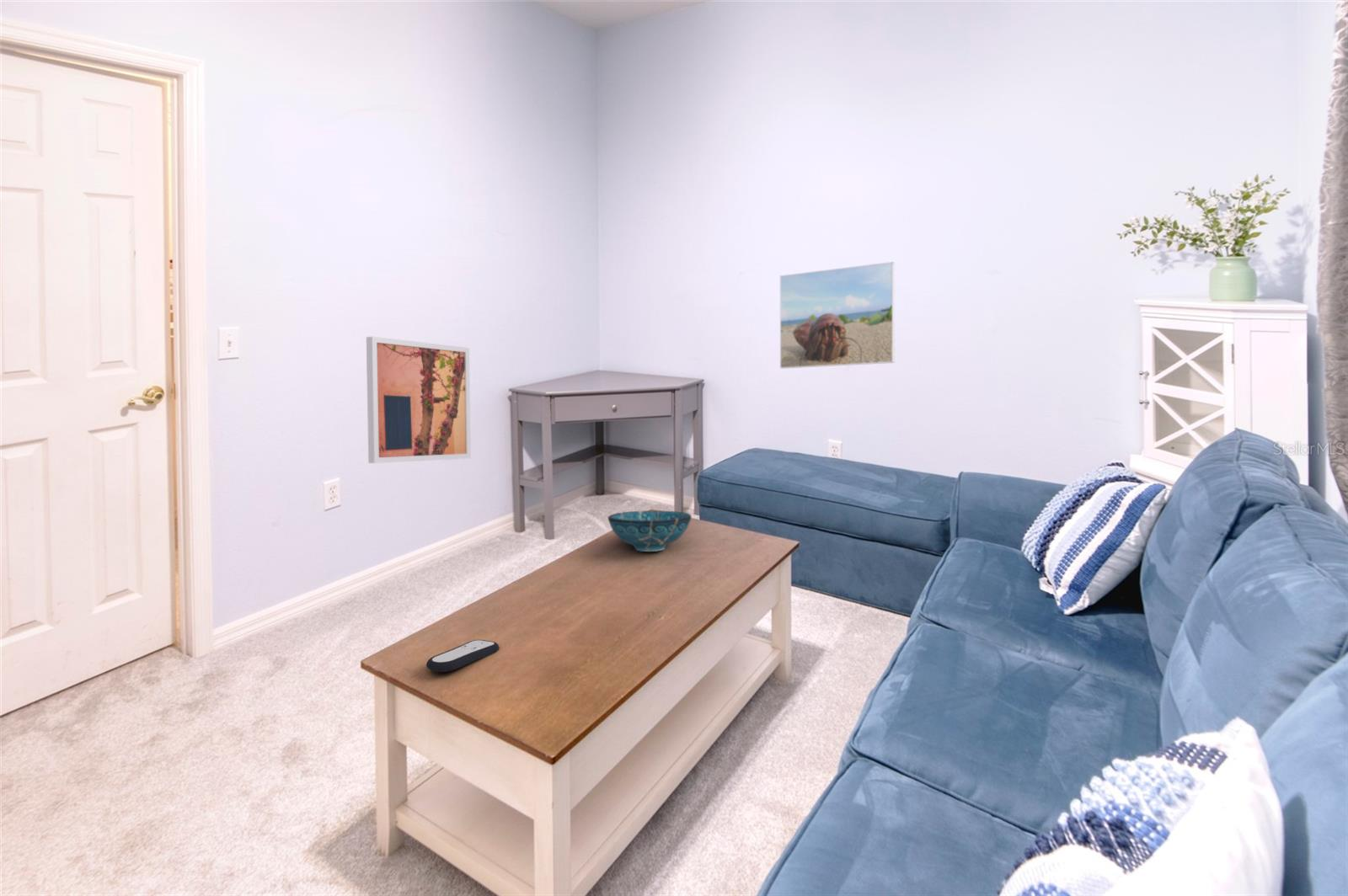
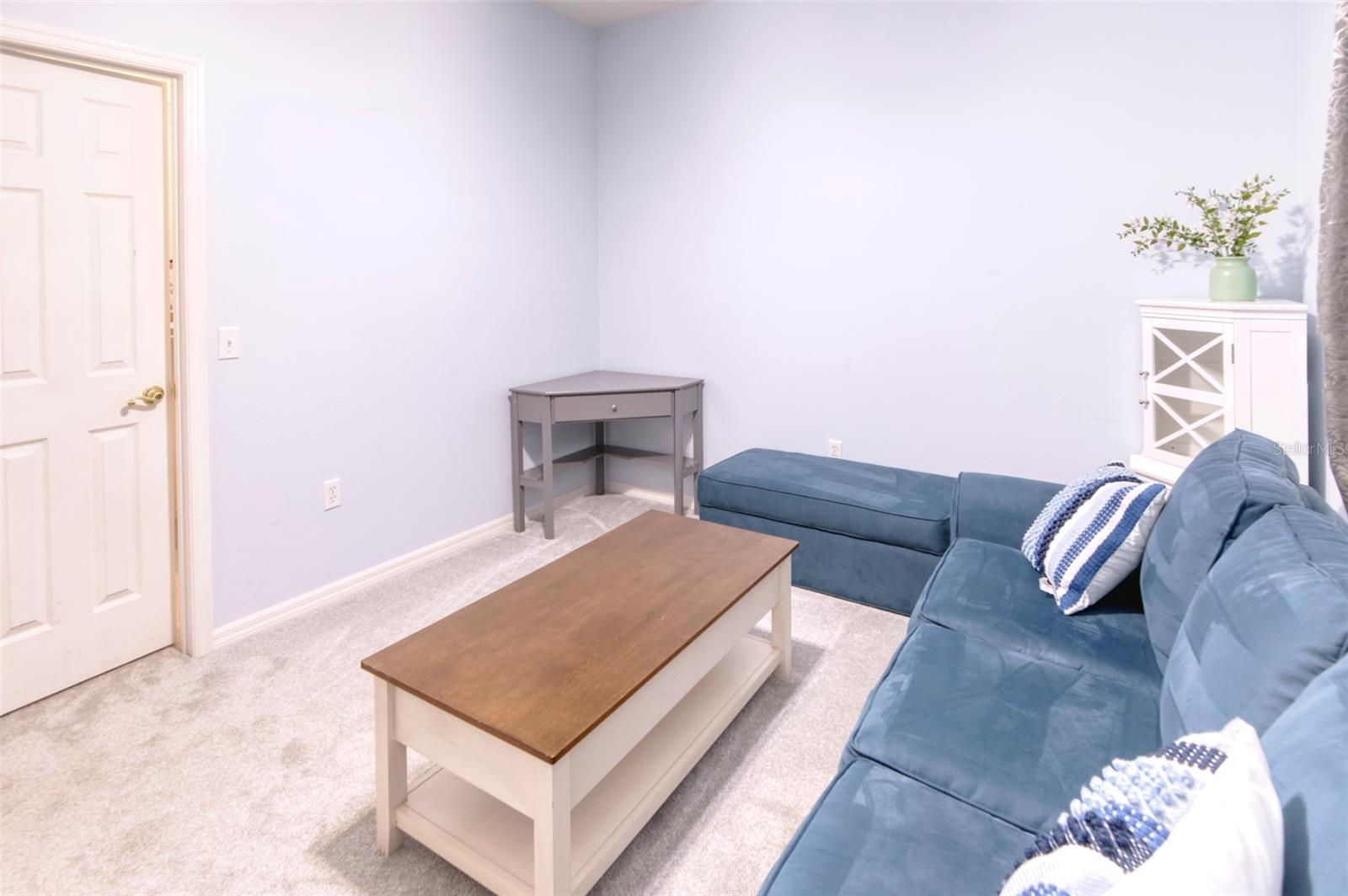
- decorative bowl [607,509,693,552]
- remote control [425,639,500,673]
- wall art [366,336,472,464]
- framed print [779,261,896,370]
